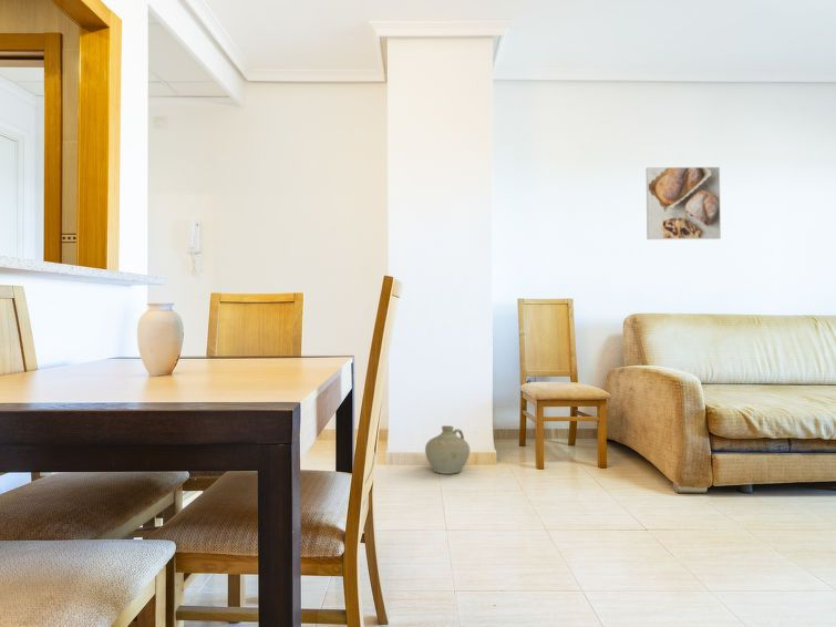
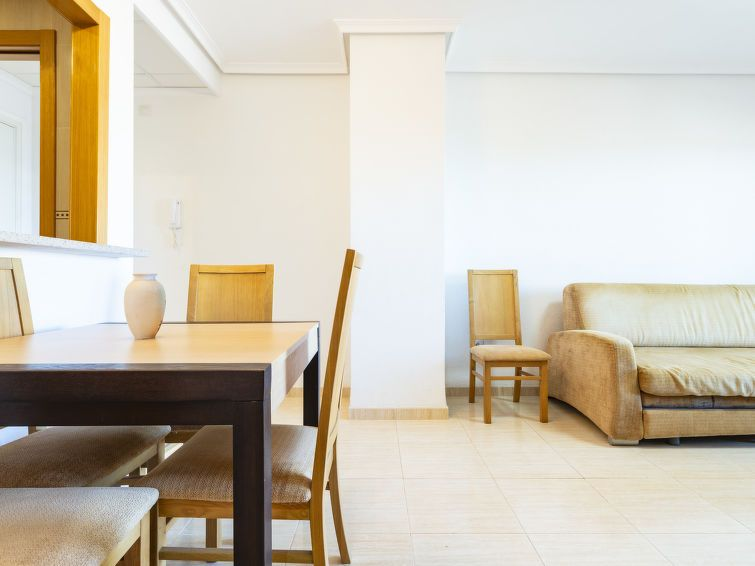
- ceramic jug [424,424,471,475]
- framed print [646,166,722,240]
